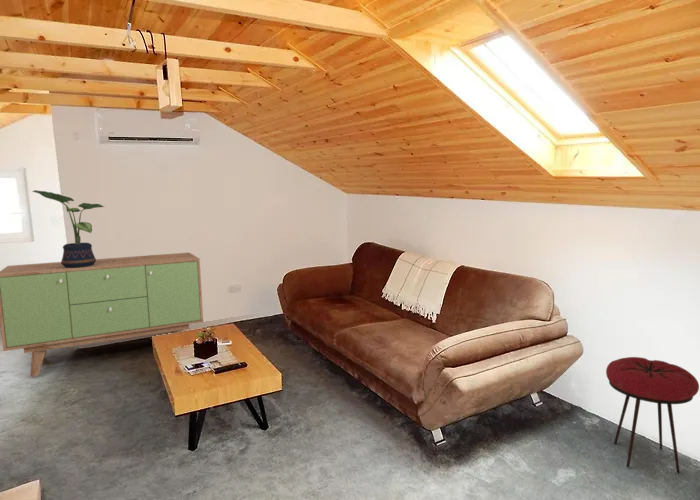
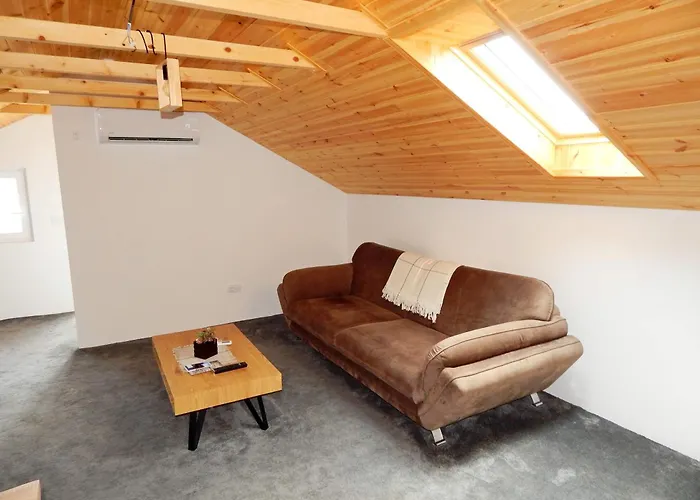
- potted plant [31,189,105,268]
- sideboard [0,252,204,378]
- stool [605,356,700,475]
